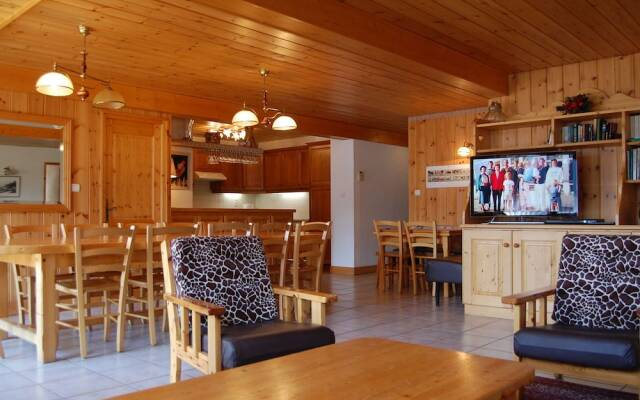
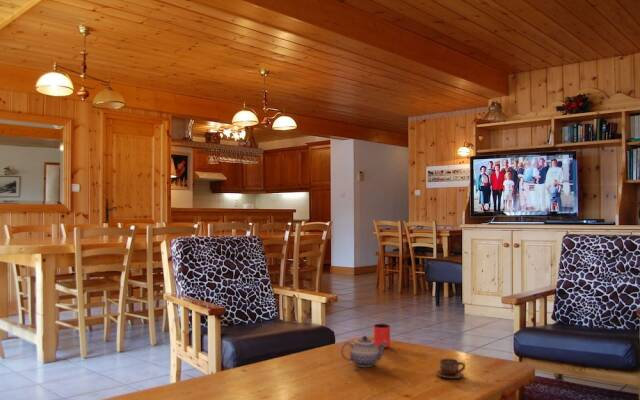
+ teapot [340,335,387,368]
+ cup [373,323,391,349]
+ cup [435,358,466,380]
